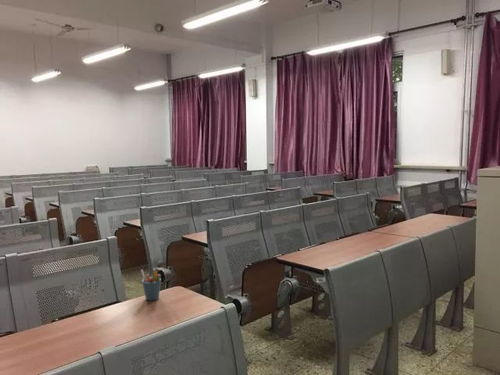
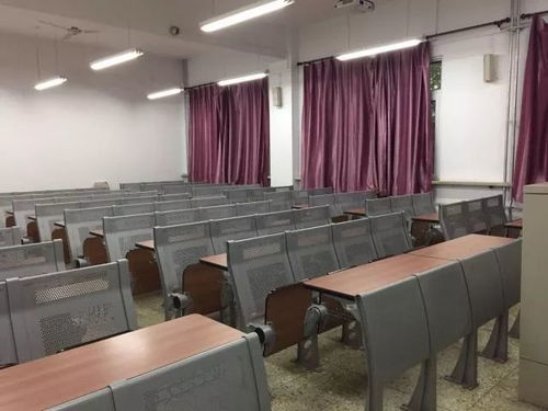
- pen holder [140,268,162,302]
